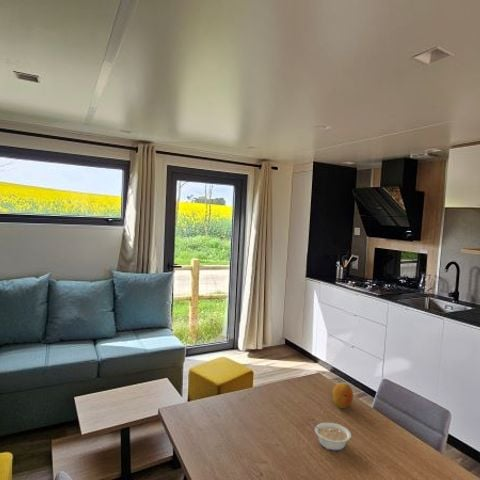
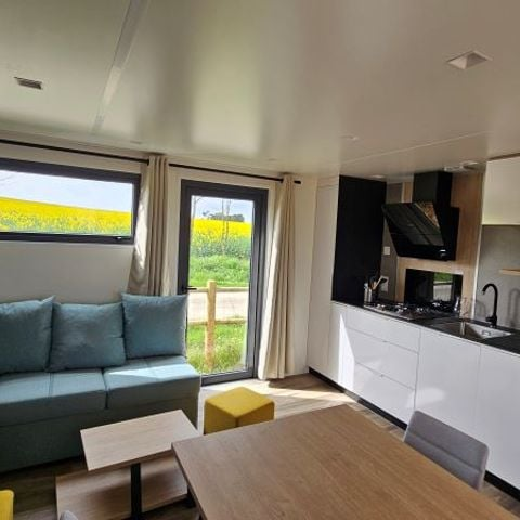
- fruit [332,382,354,409]
- legume [308,421,352,452]
